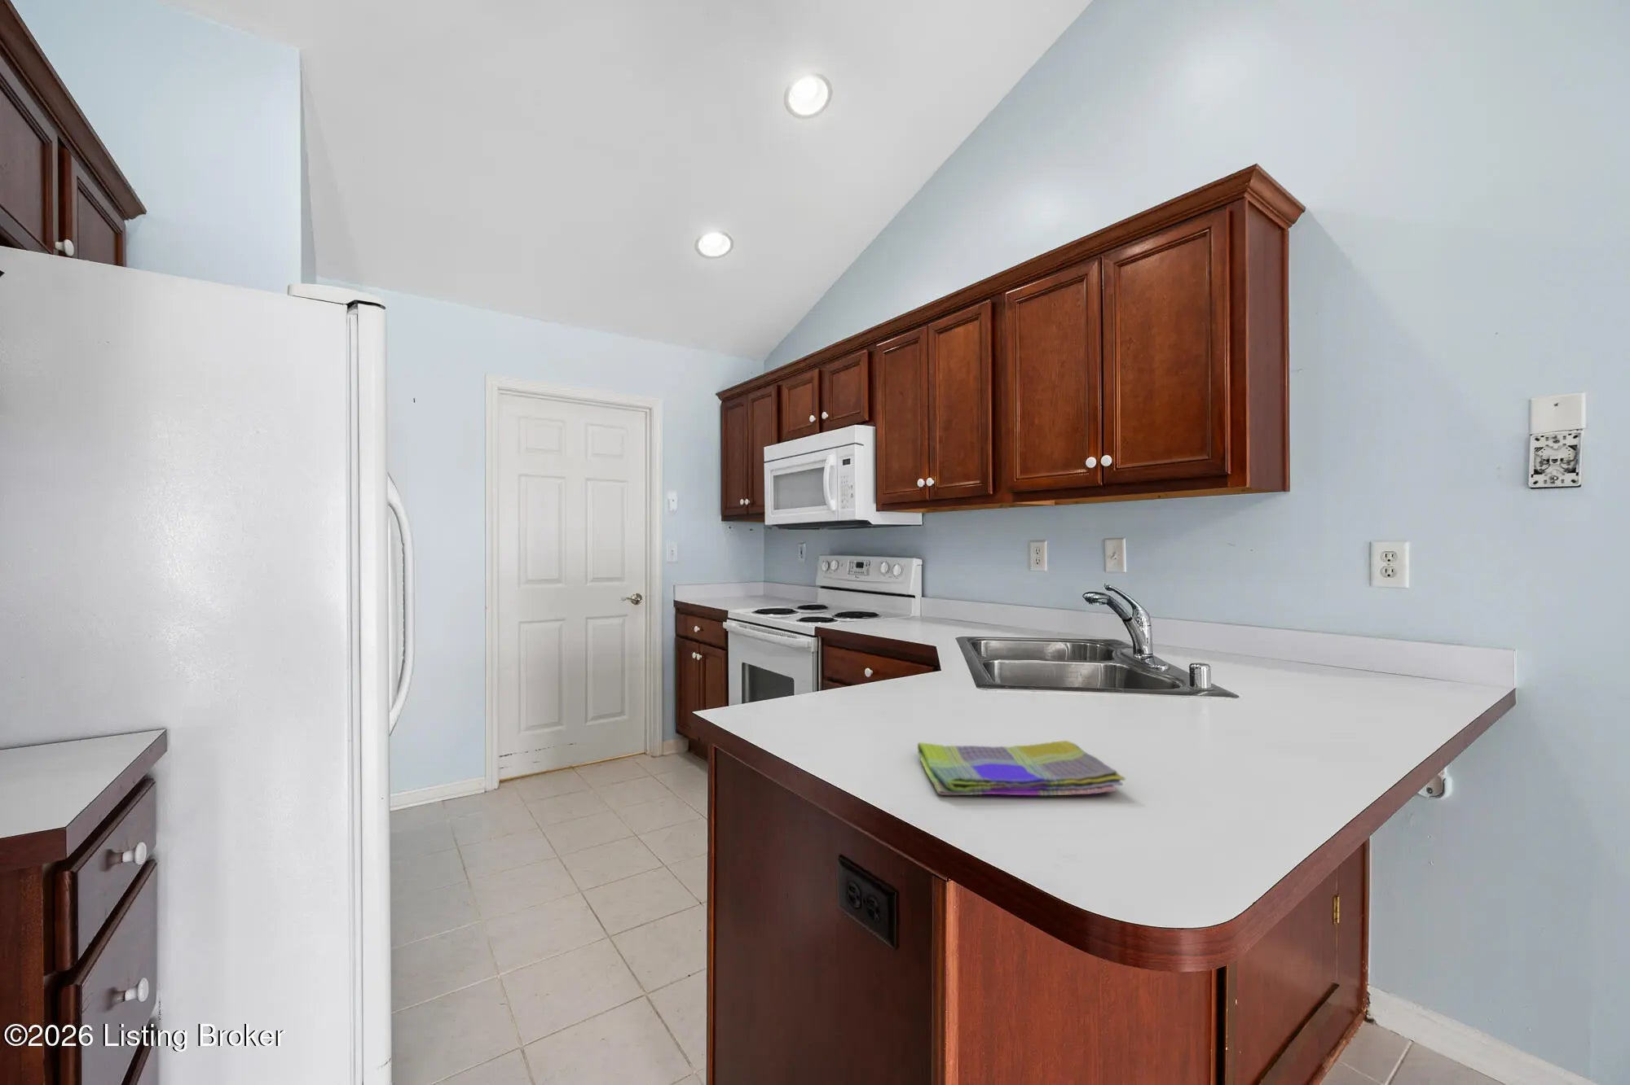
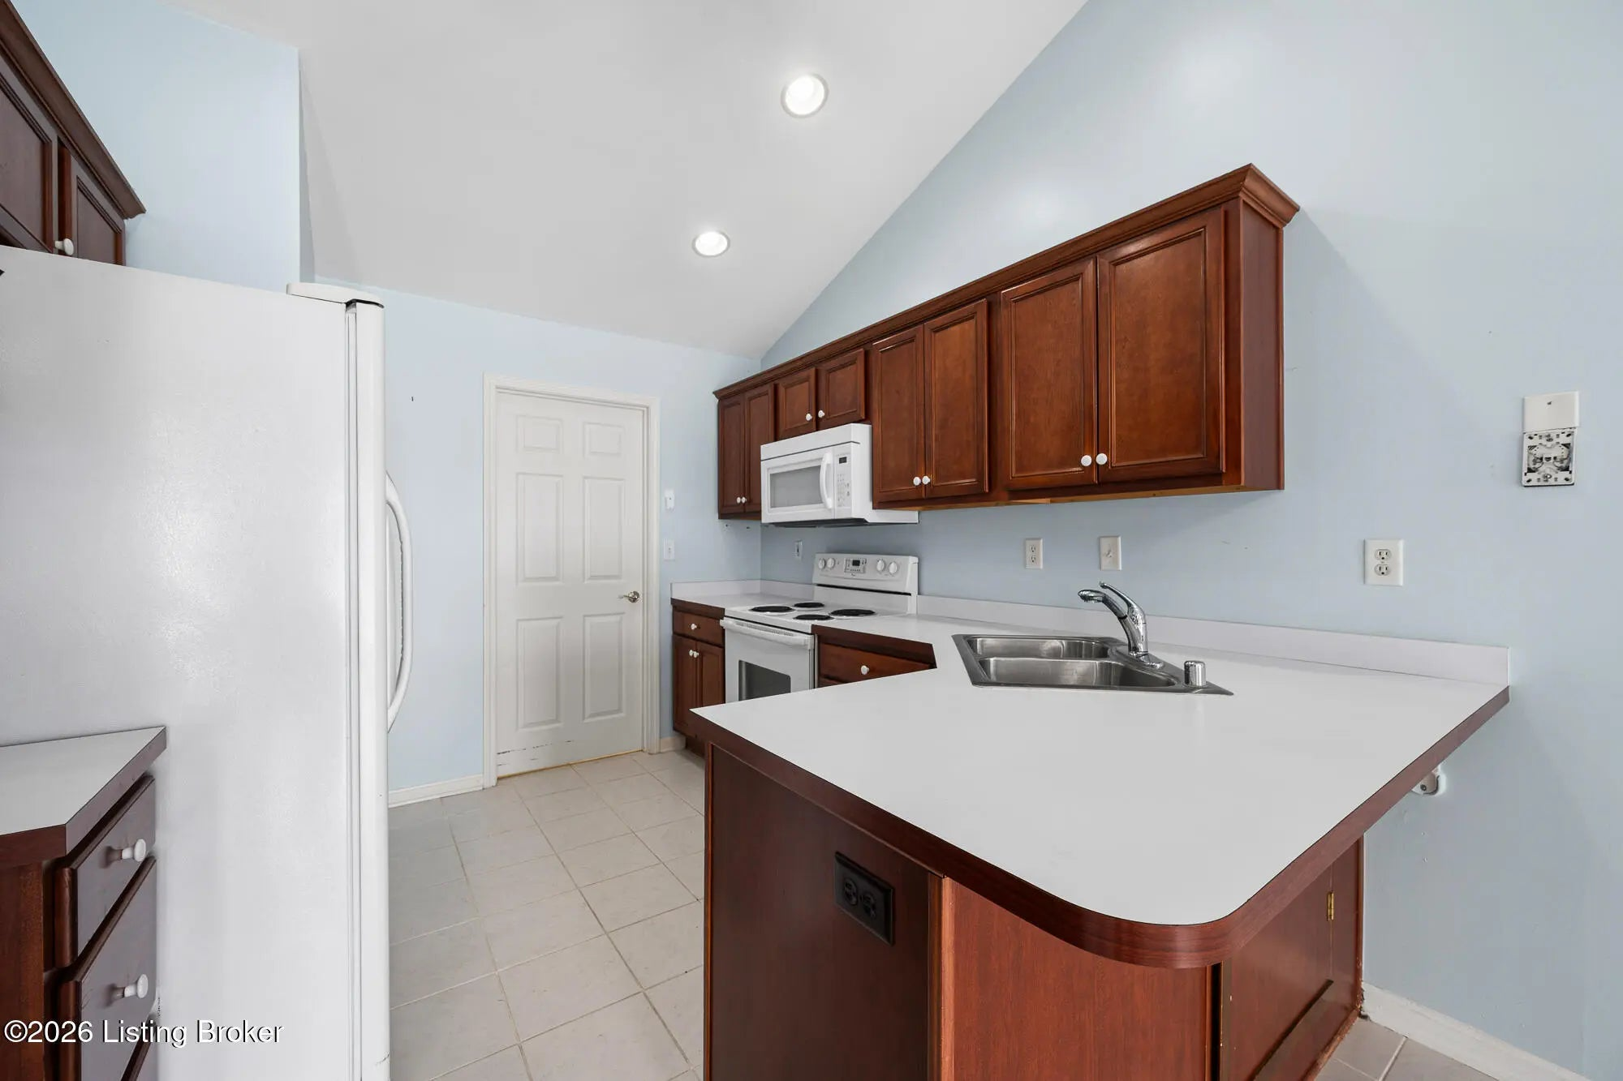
- dish towel [917,740,1126,796]
